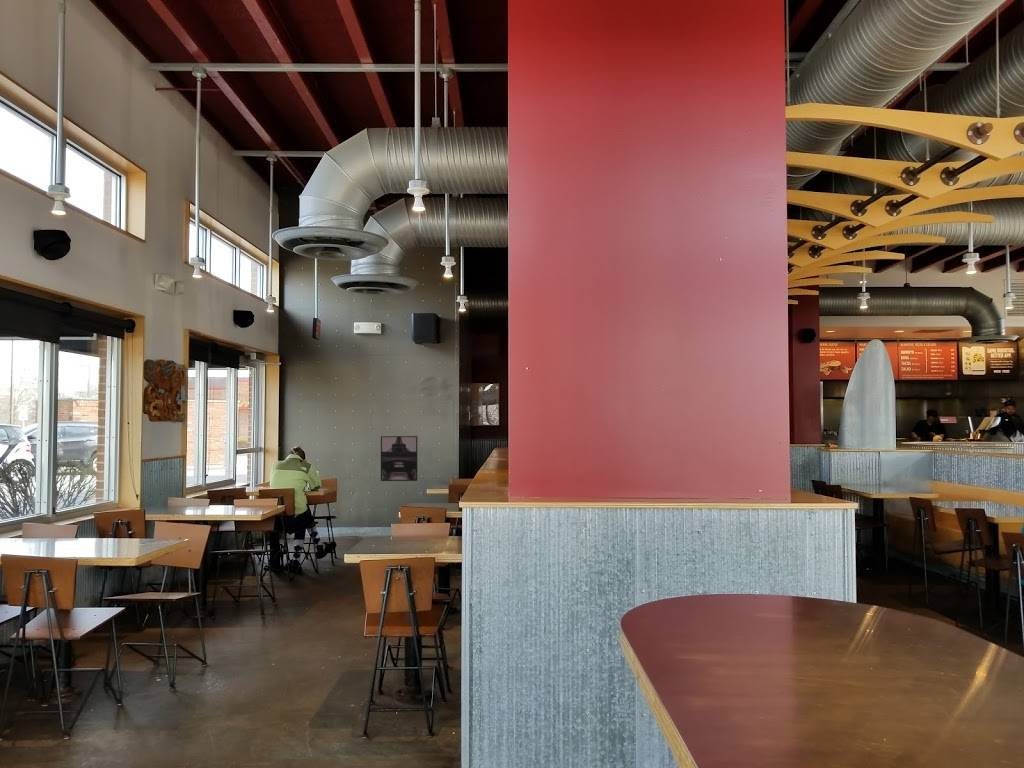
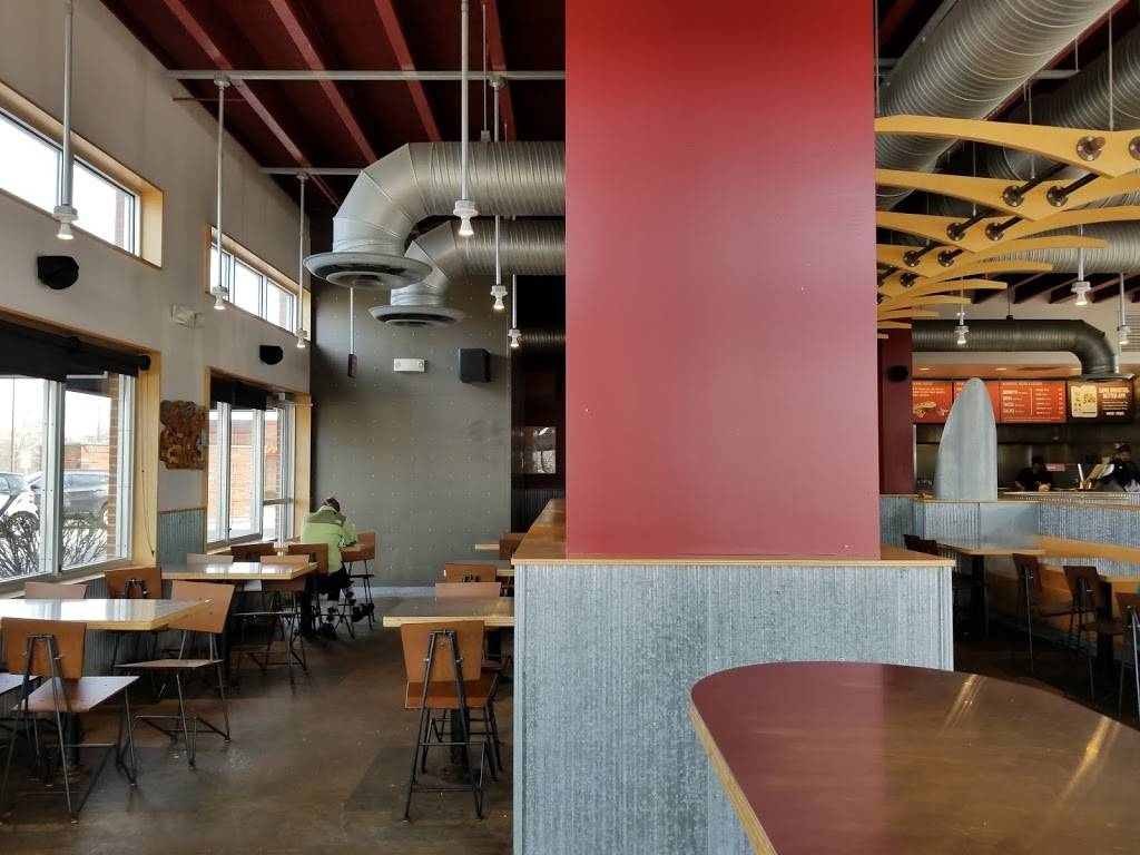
- wall art [380,435,418,482]
